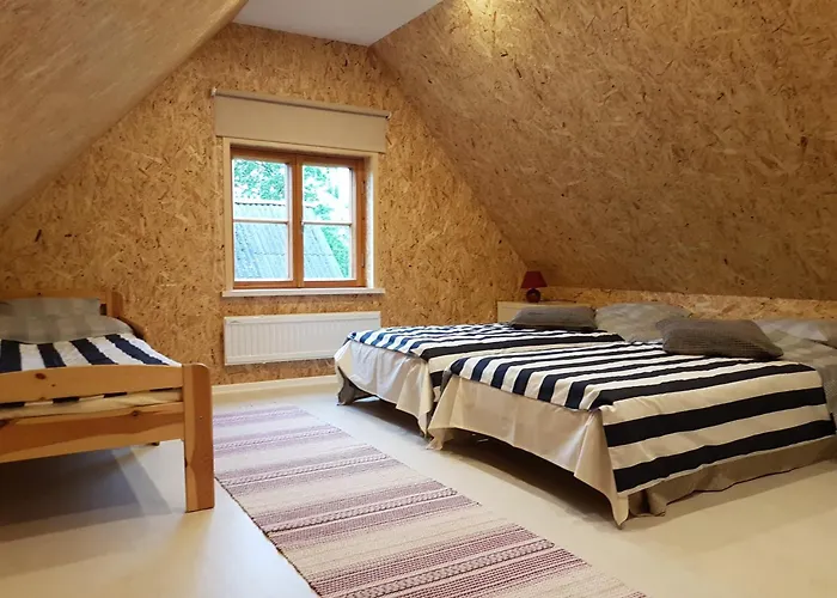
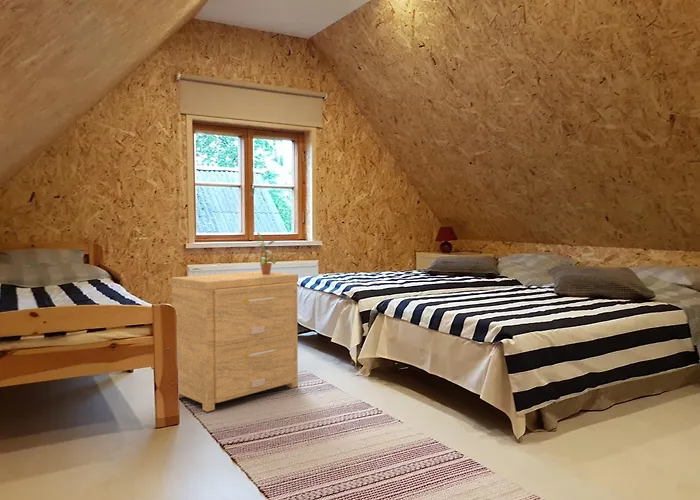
+ side table [170,270,299,413]
+ potted plant [246,231,284,275]
